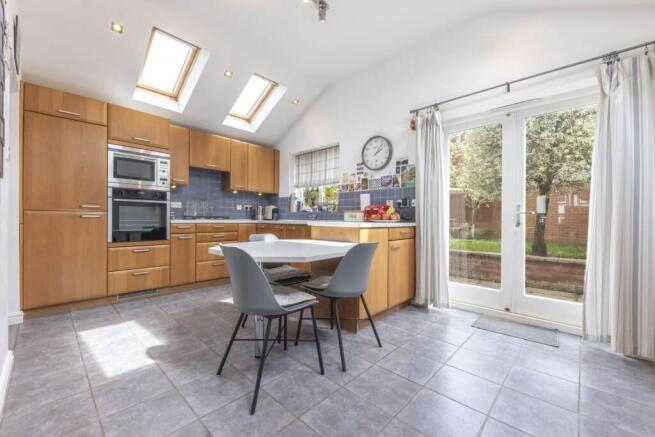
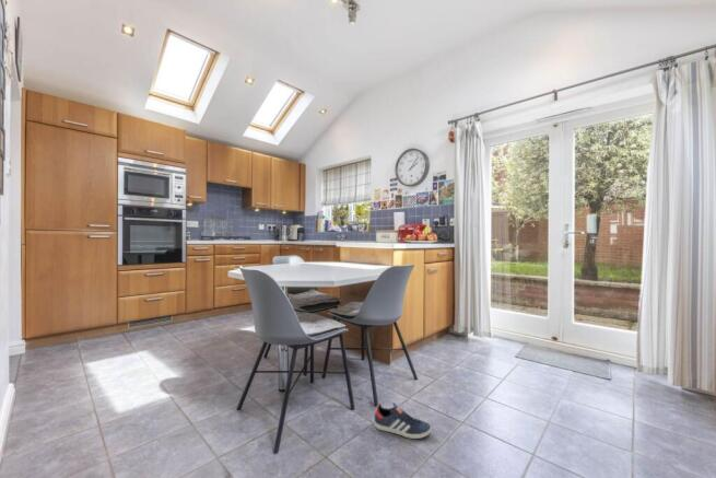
+ sneaker [373,403,432,440]
